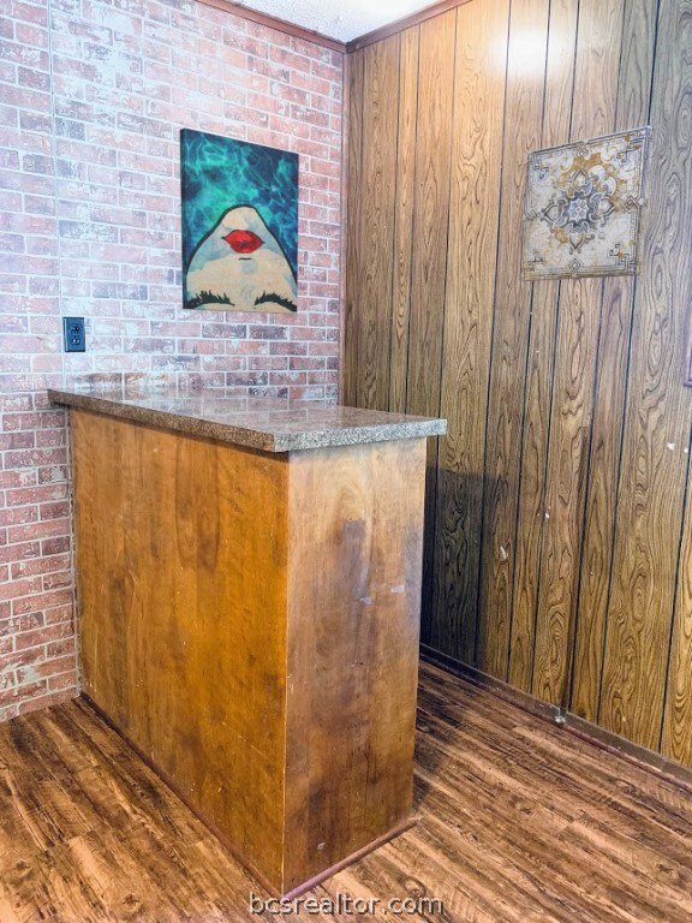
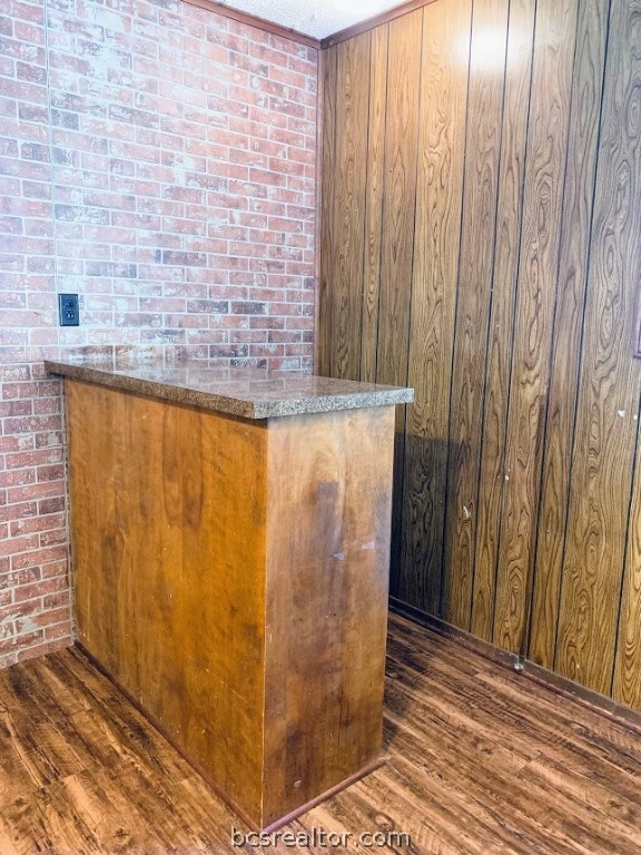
- wall art [179,126,300,316]
- wall art [518,125,656,282]
